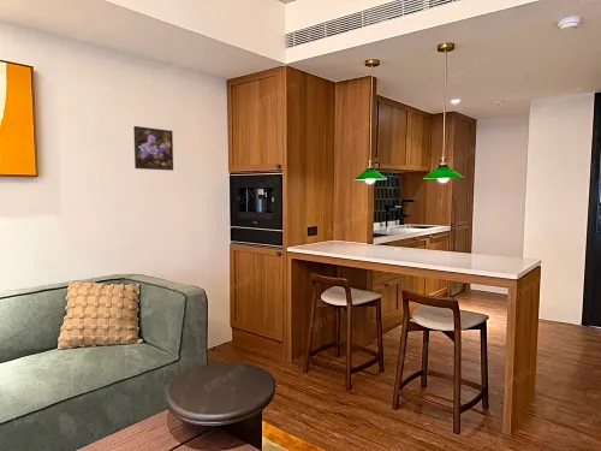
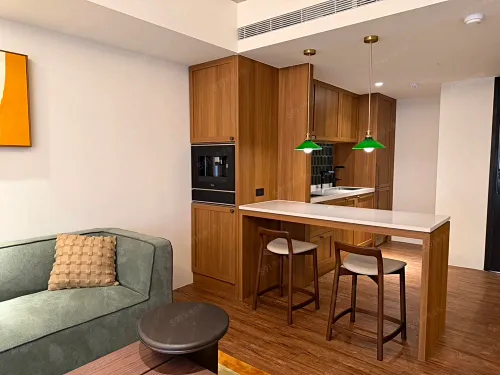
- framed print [132,125,174,172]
